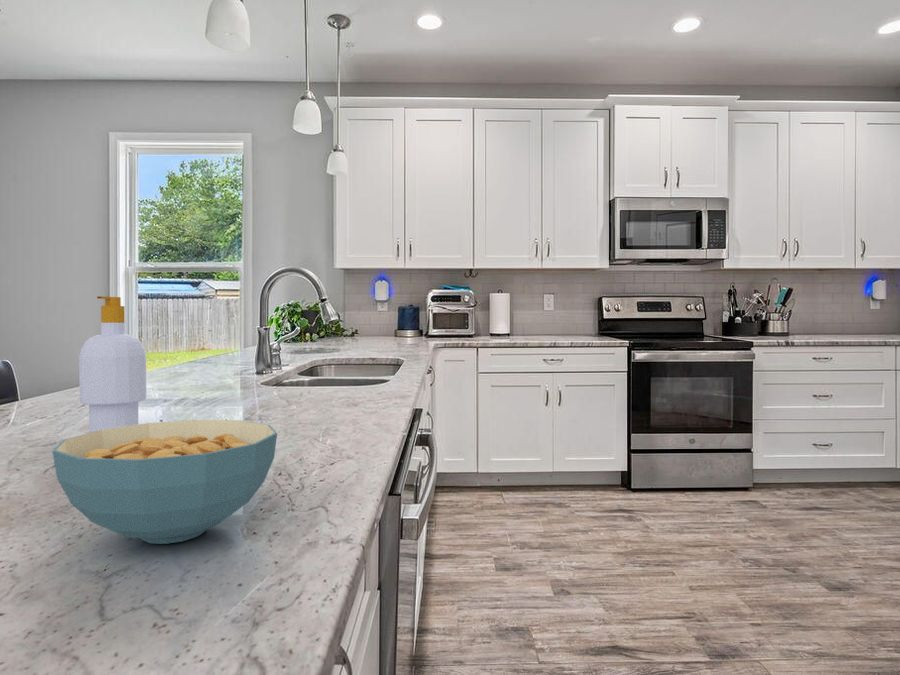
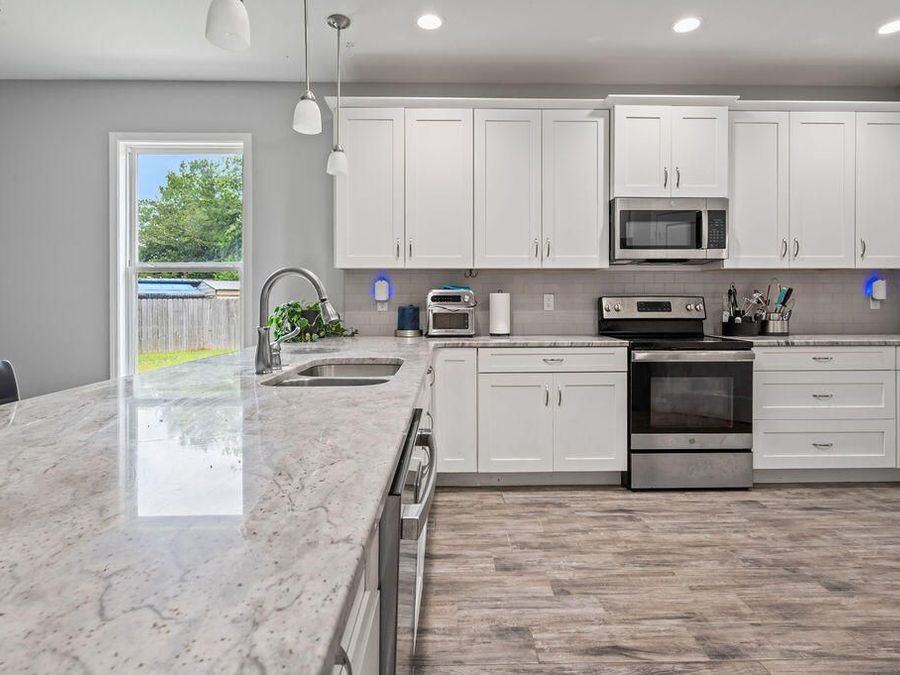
- cereal bowl [51,419,278,545]
- soap bottle [78,295,147,433]
